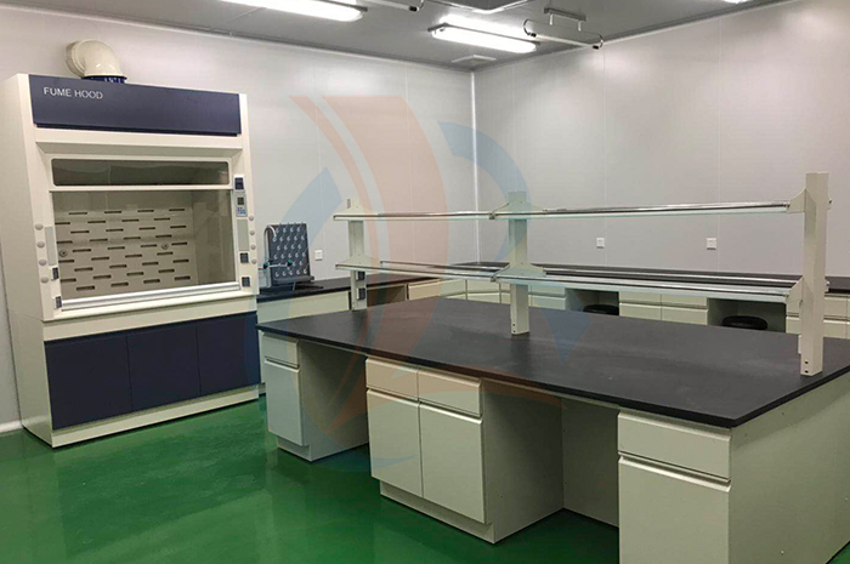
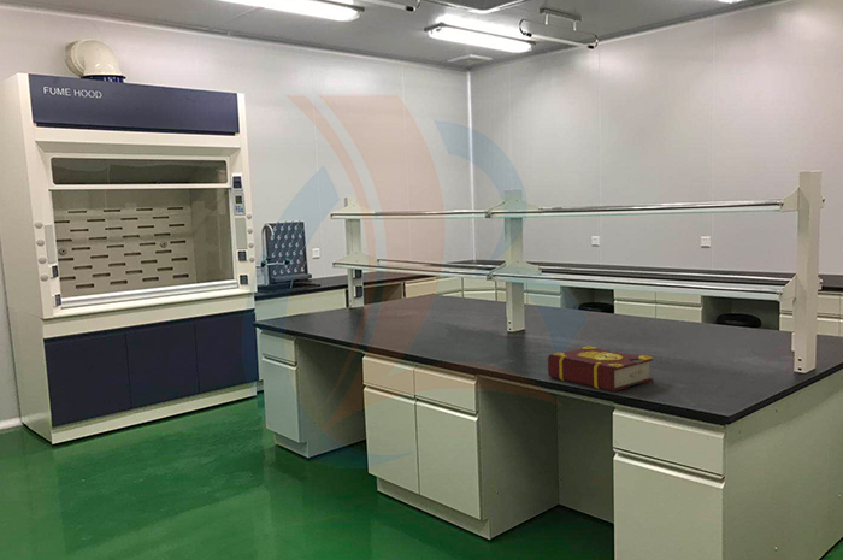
+ book [547,344,654,393]
